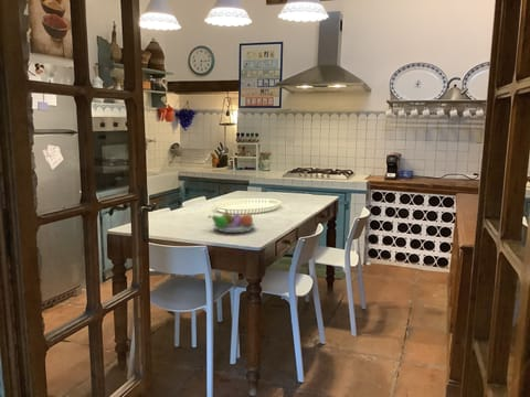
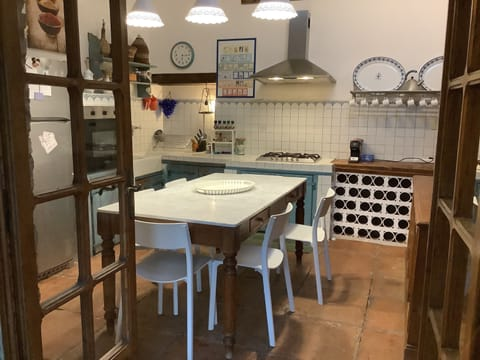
- fruit bowl [208,210,256,234]
